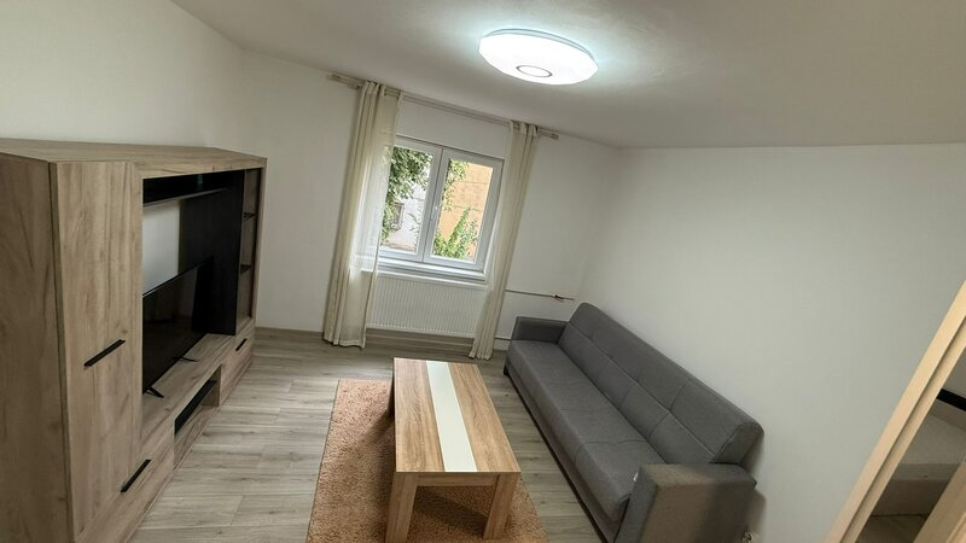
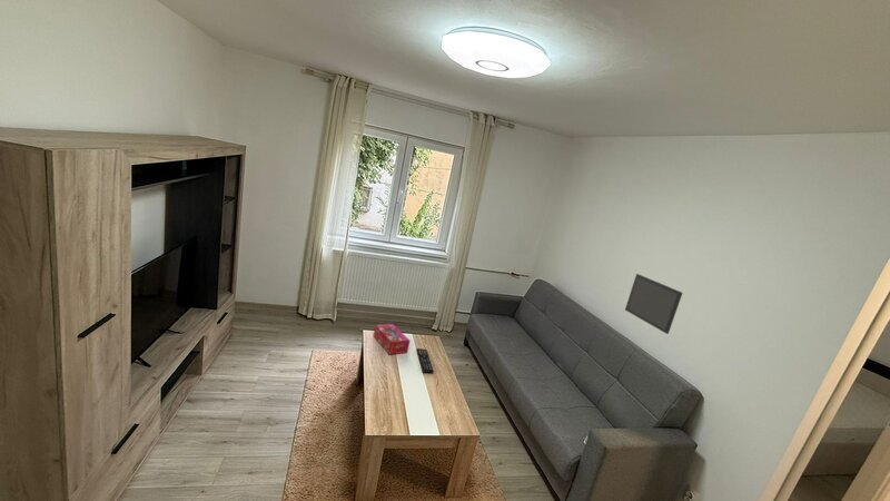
+ tissue box [373,323,411,356]
+ remote control [415,347,435,374]
+ wall art [624,273,683,335]
